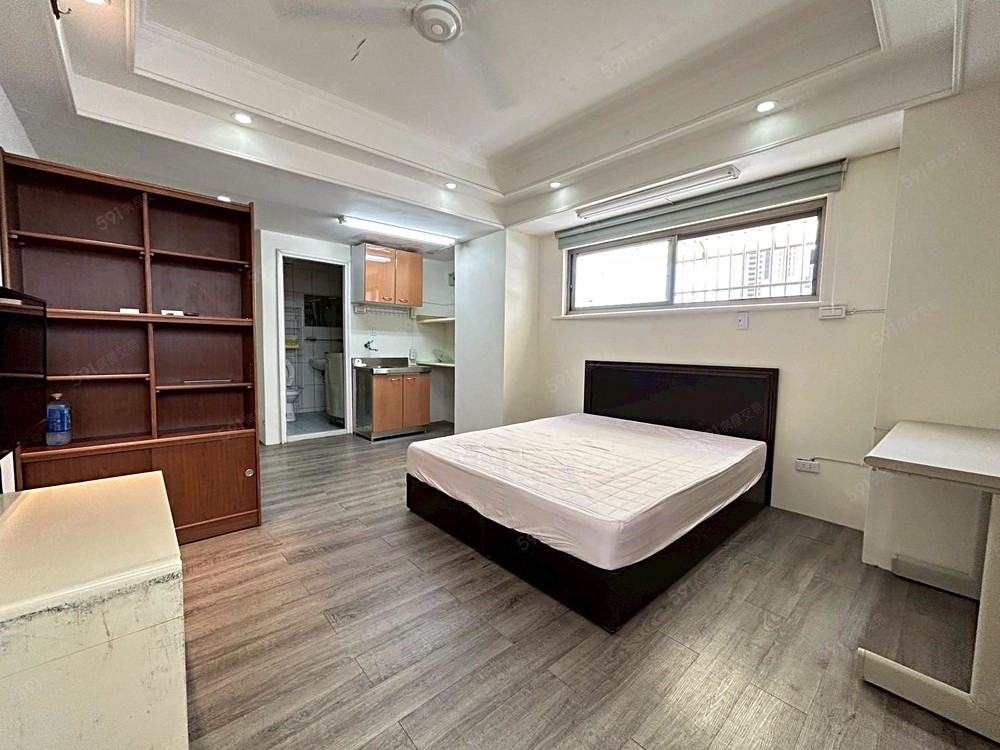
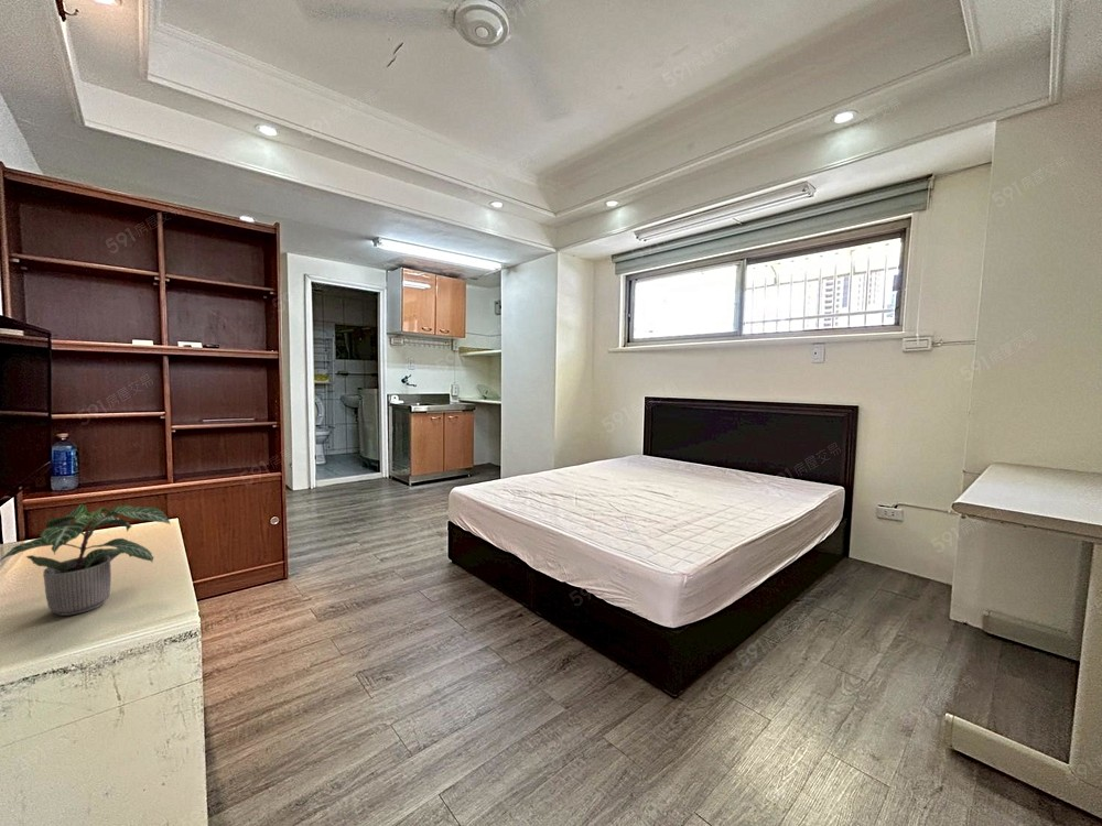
+ potted plant [0,502,171,617]
